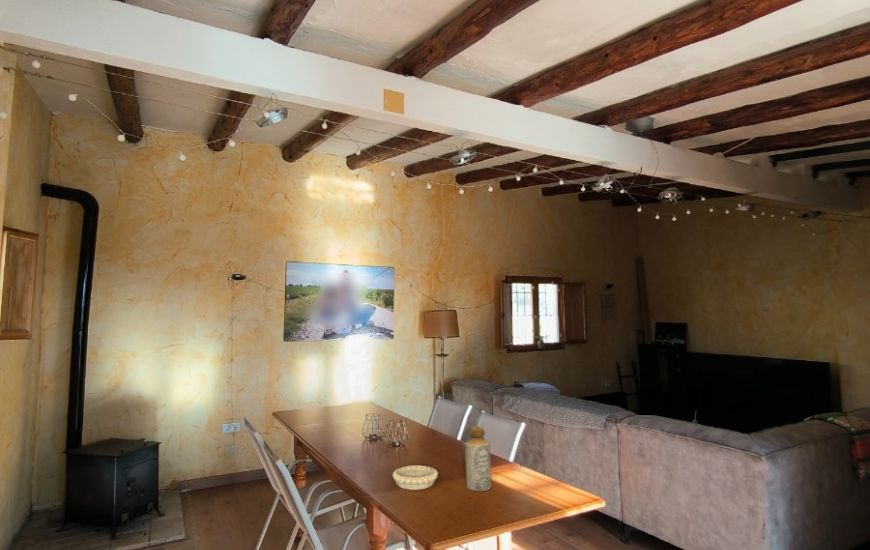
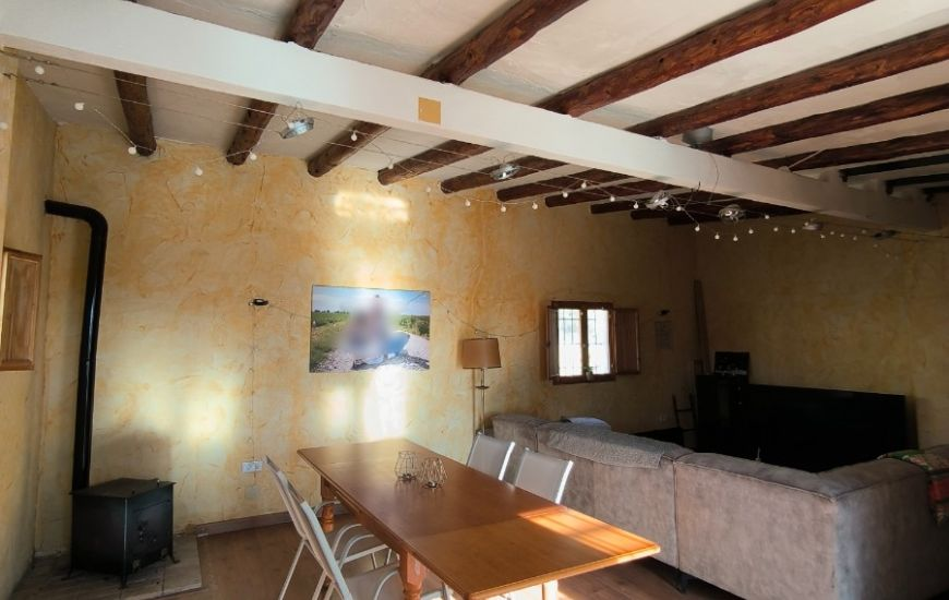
- decorative bowl [392,464,439,491]
- bottle [464,426,492,492]
